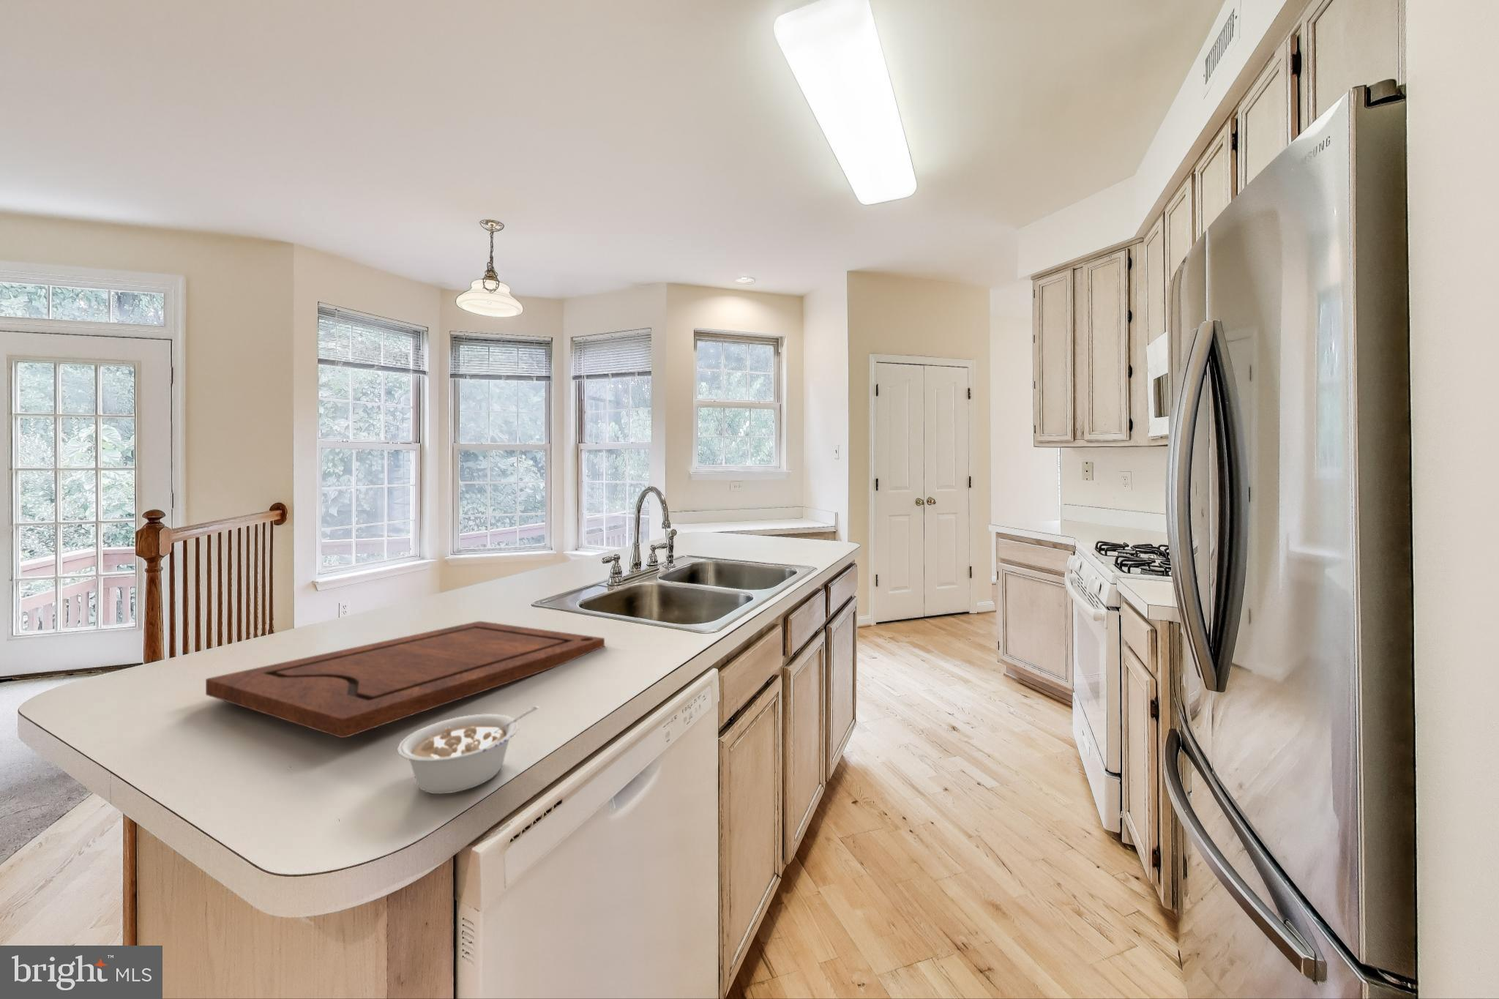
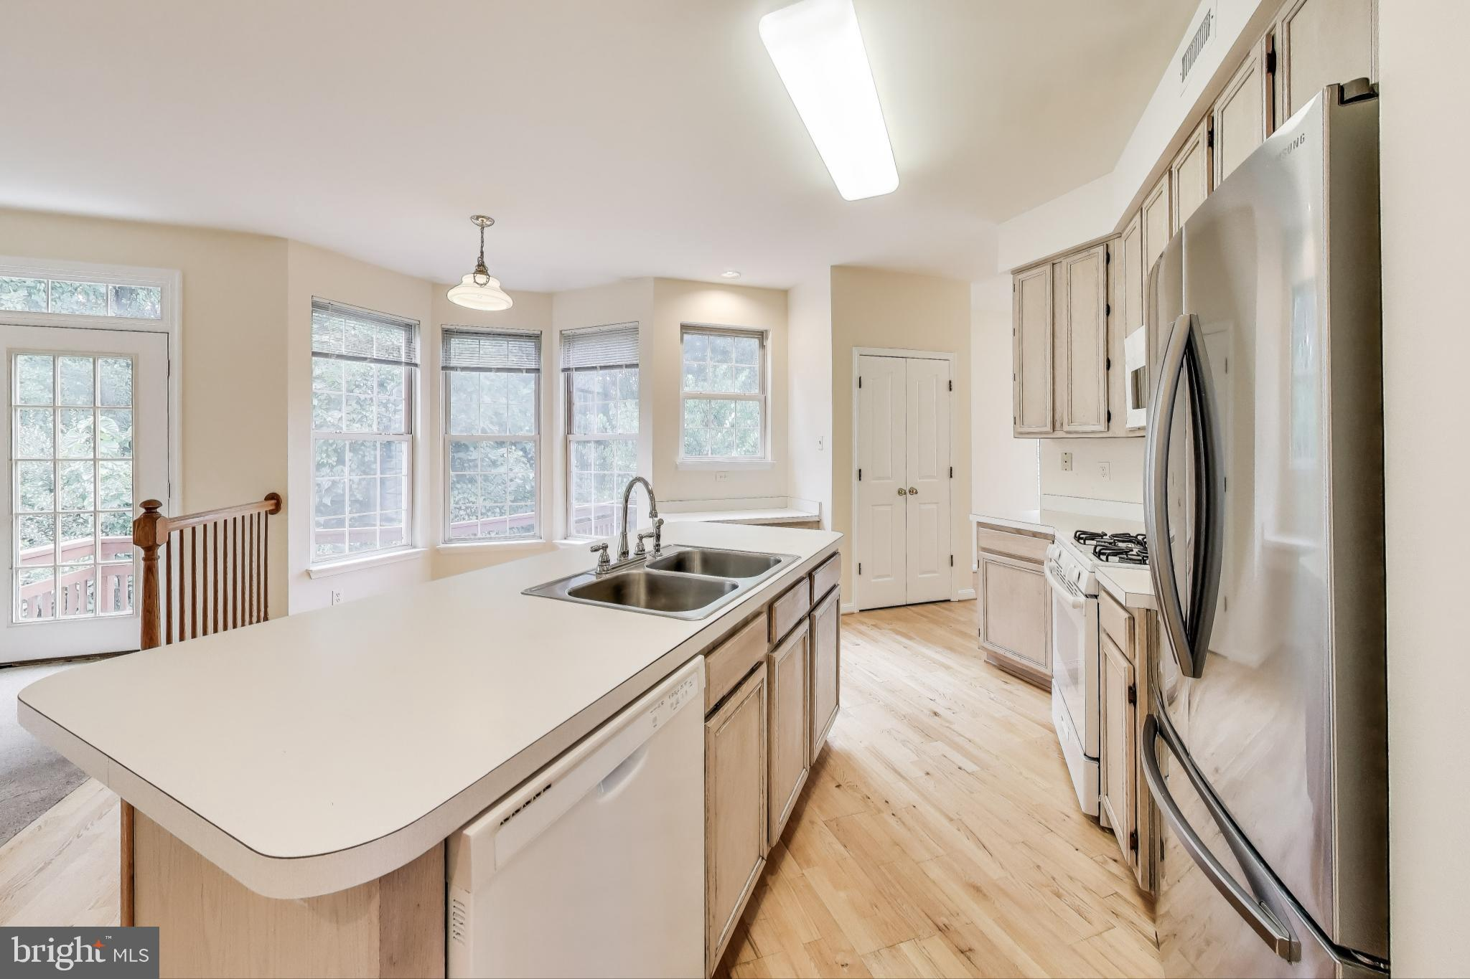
- legume [397,706,539,795]
- cutting board [205,621,605,738]
